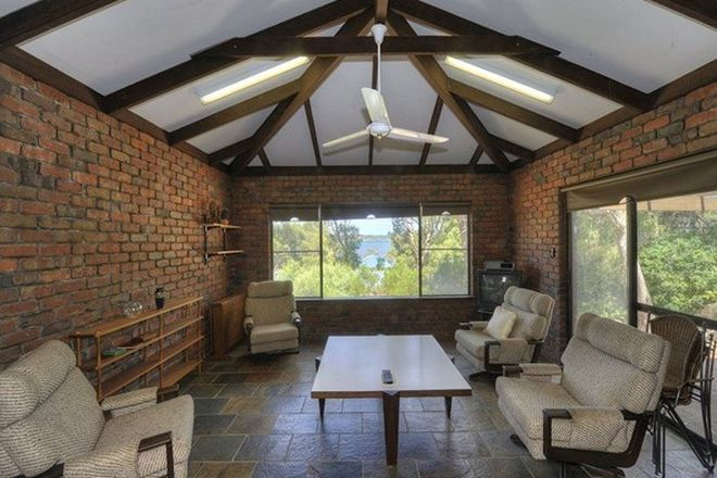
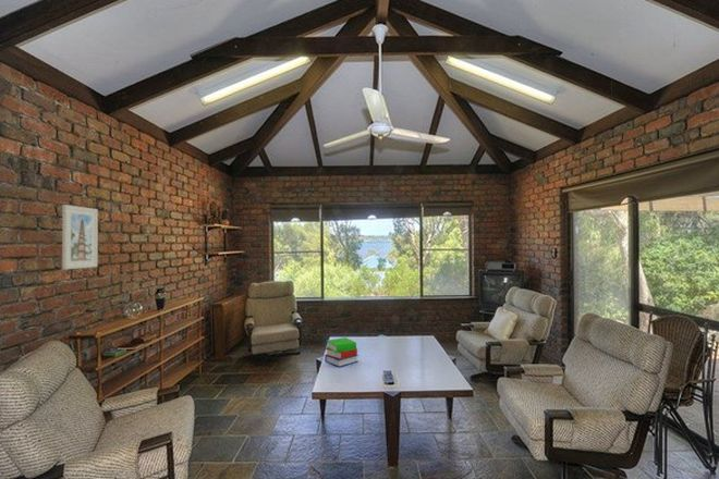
+ book [324,336,360,368]
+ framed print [61,204,99,270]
